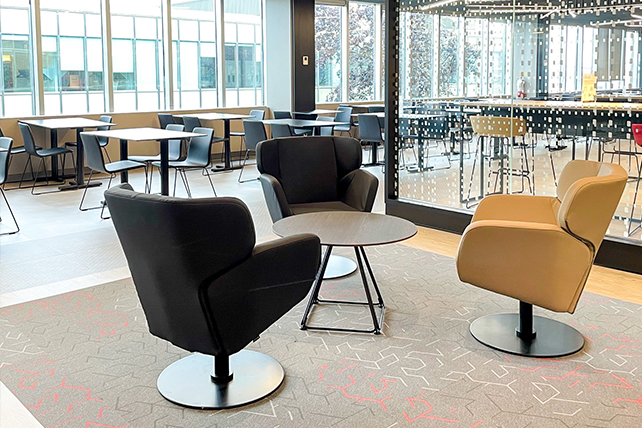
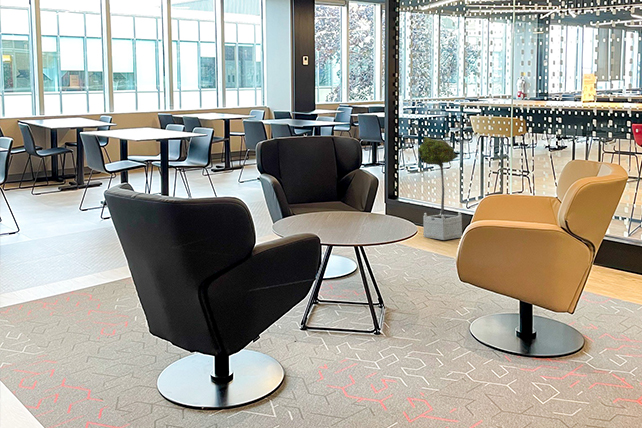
+ potted tree [417,136,463,241]
